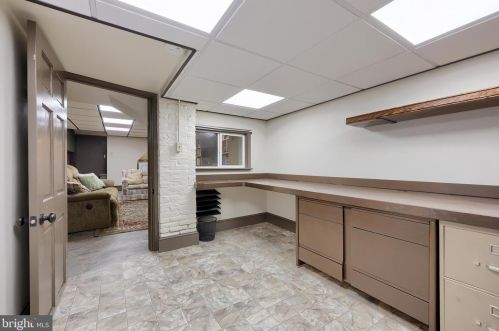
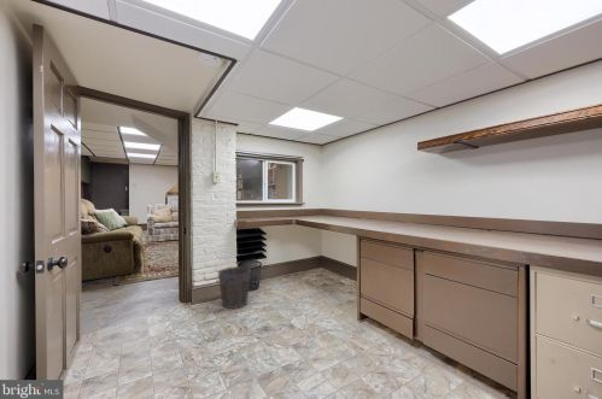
+ waste bin [217,265,252,310]
